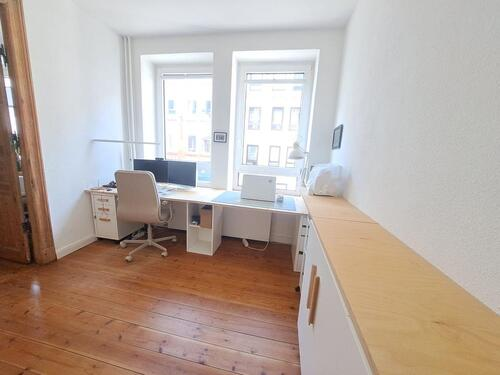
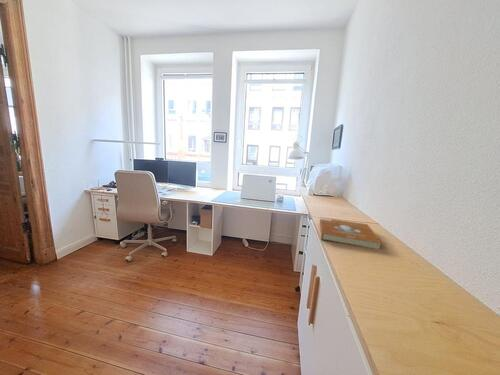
+ book [319,216,383,250]
